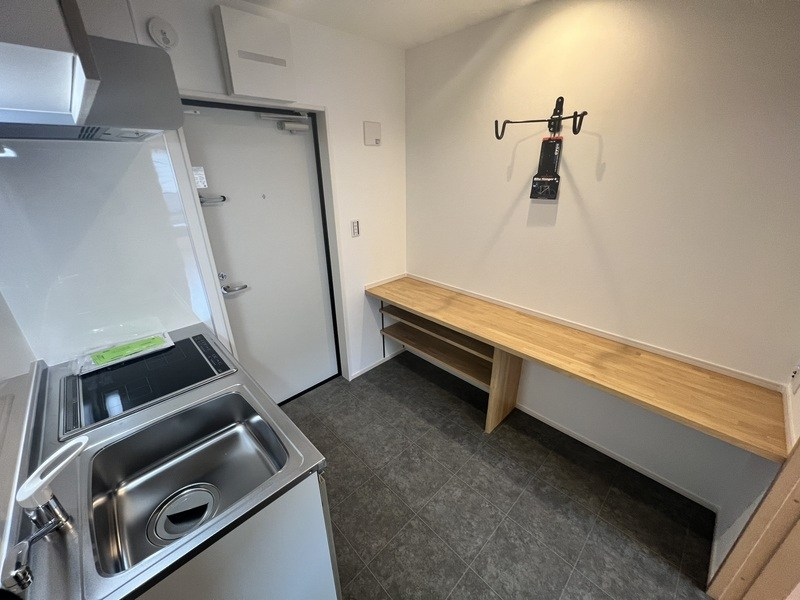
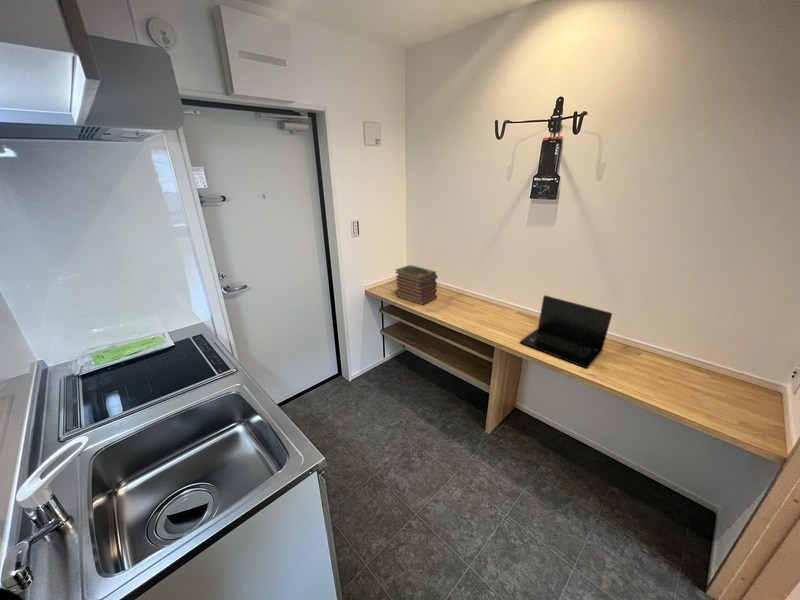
+ book stack [394,264,439,306]
+ laptop [519,294,613,369]
